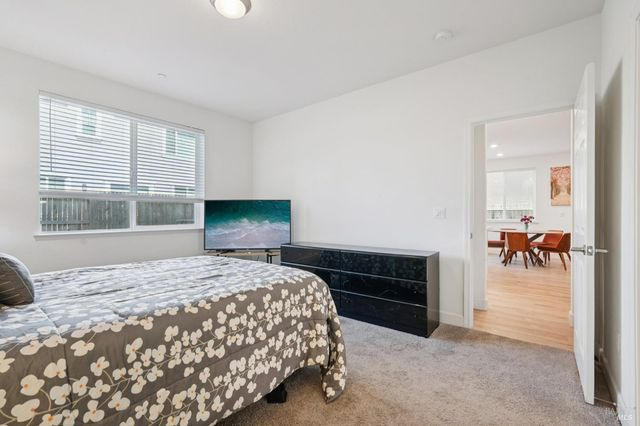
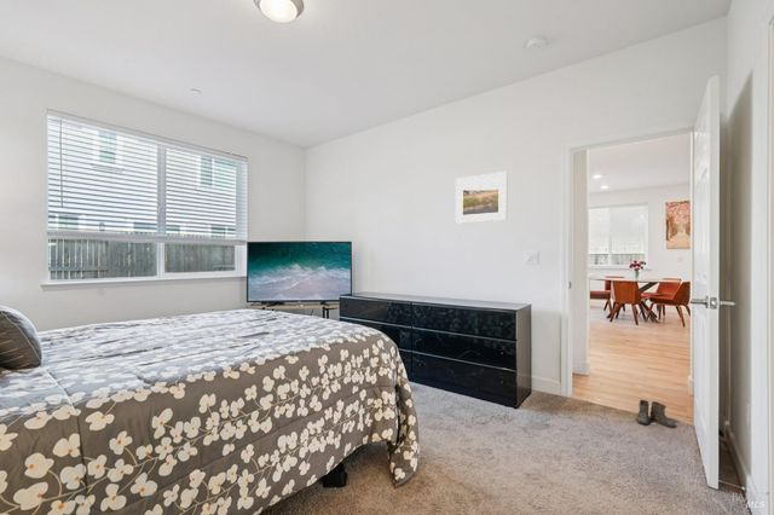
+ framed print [455,170,508,225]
+ boots [635,399,676,429]
